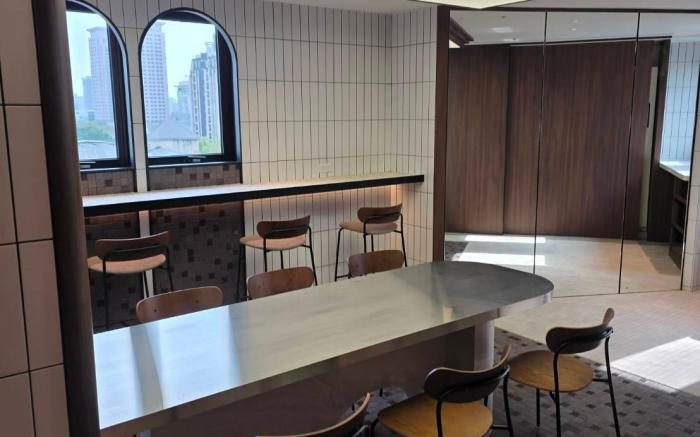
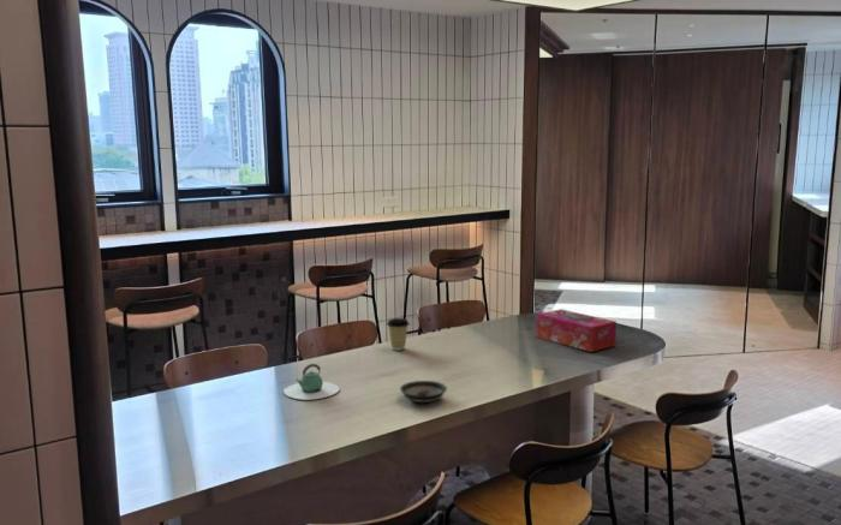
+ coffee cup [386,317,411,351]
+ teapot [282,363,341,401]
+ saucer [399,380,448,404]
+ tissue box [535,308,618,353]
